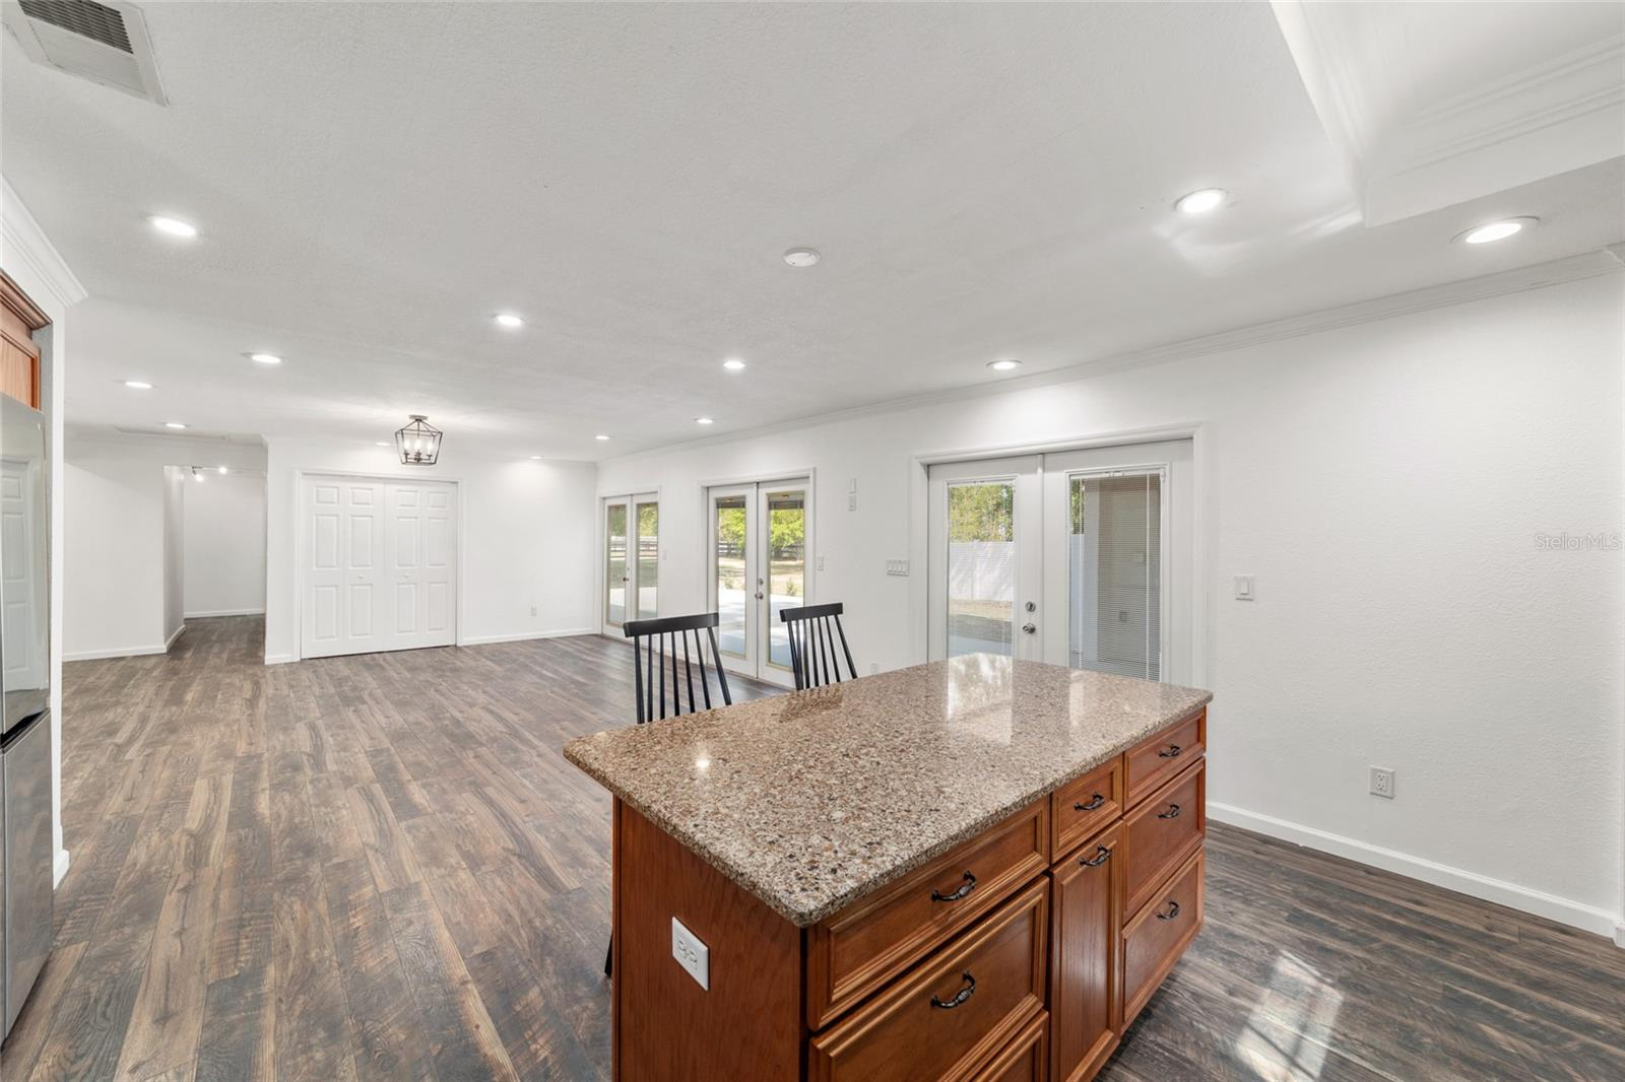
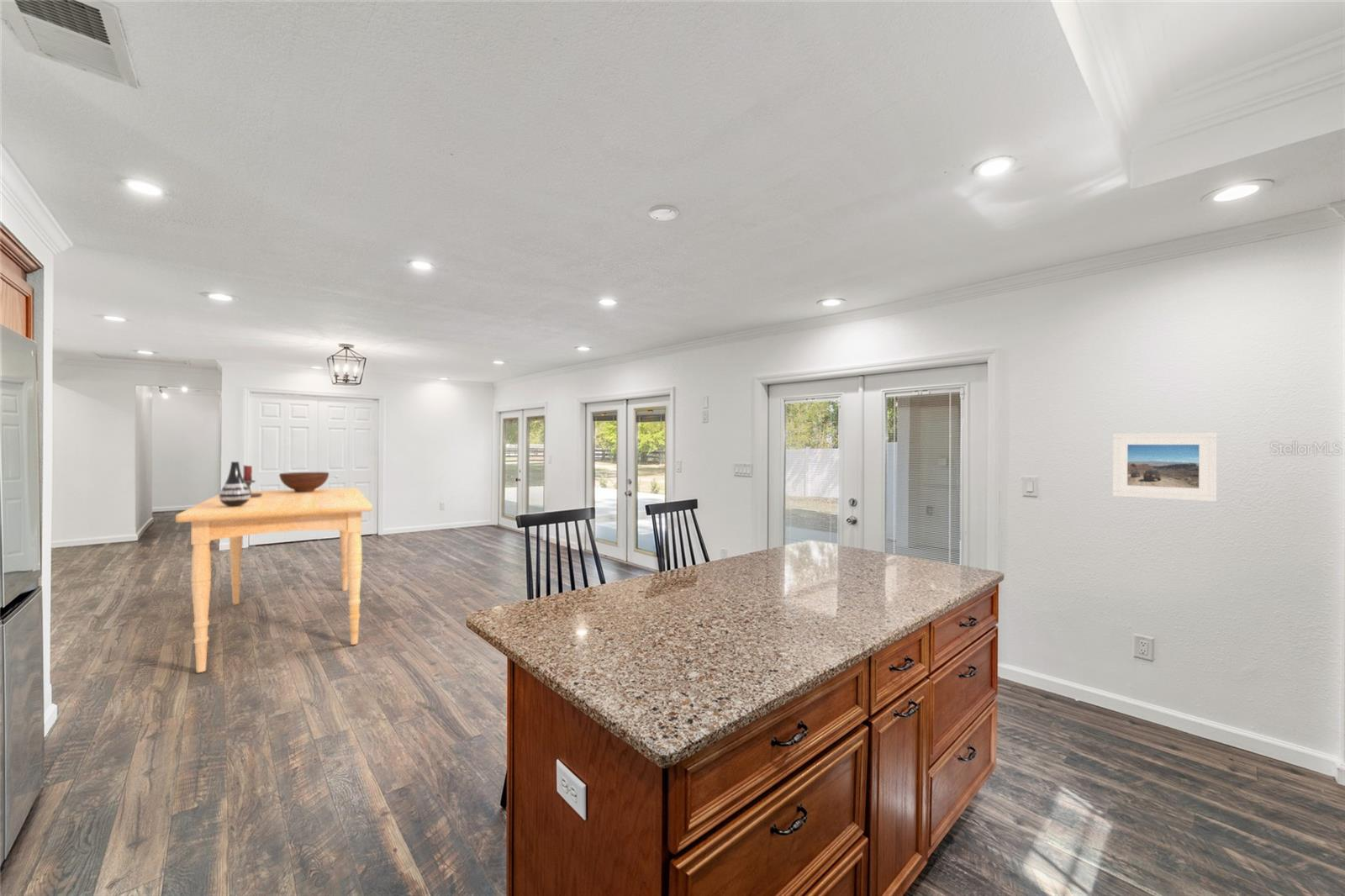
+ candle holder [242,465,262,498]
+ dining table [175,487,373,673]
+ fruit bowl [278,472,330,493]
+ vase [219,461,251,507]
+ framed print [1112,431,1218,502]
